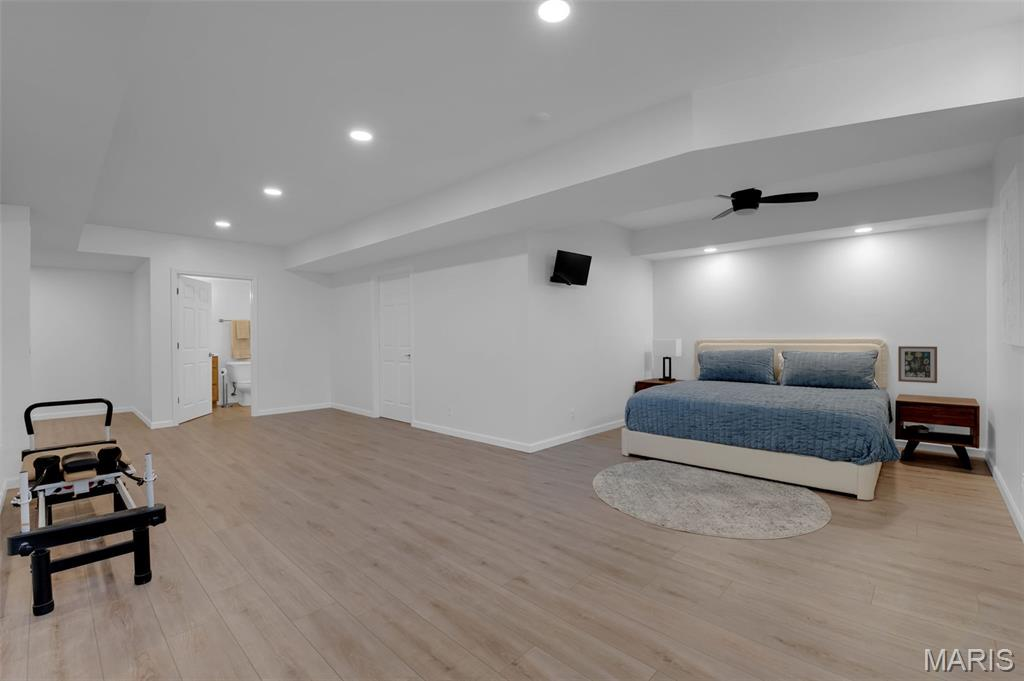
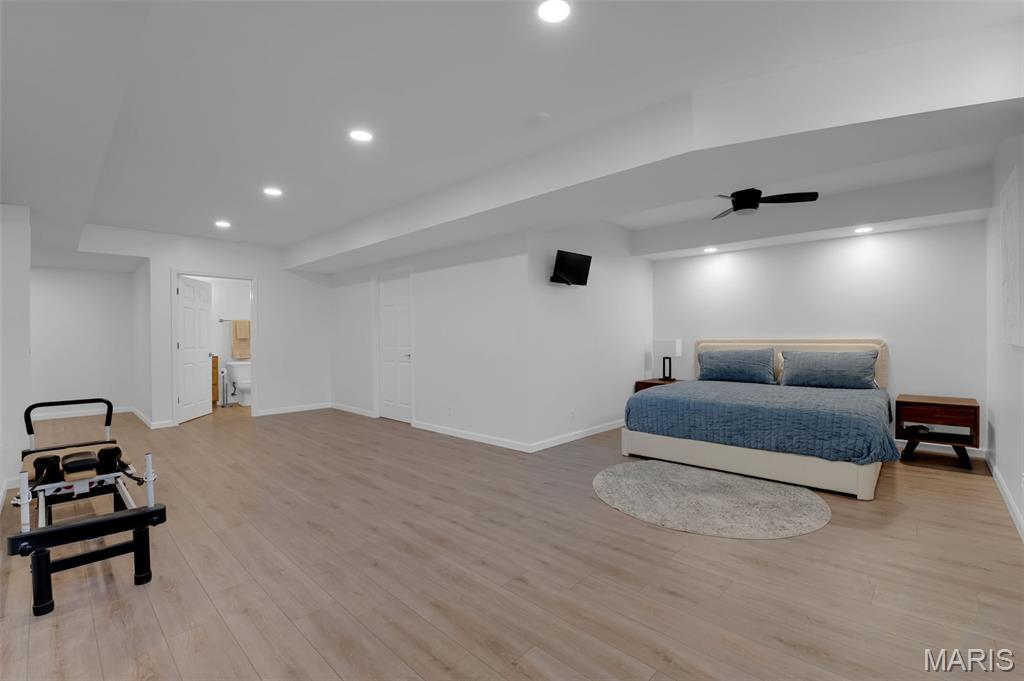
- wall art [897,345,938,384]
